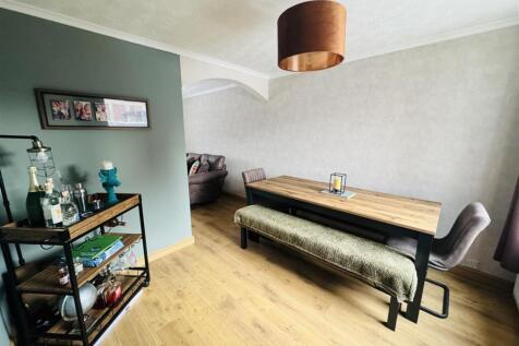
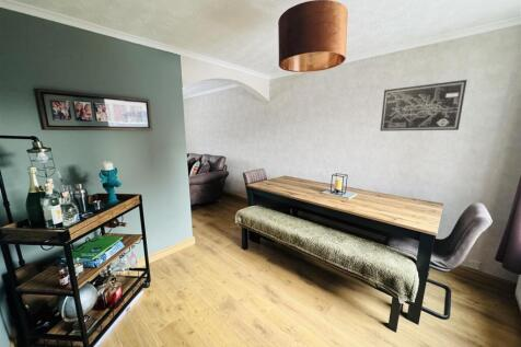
+ wall art [379,79,468,132]
